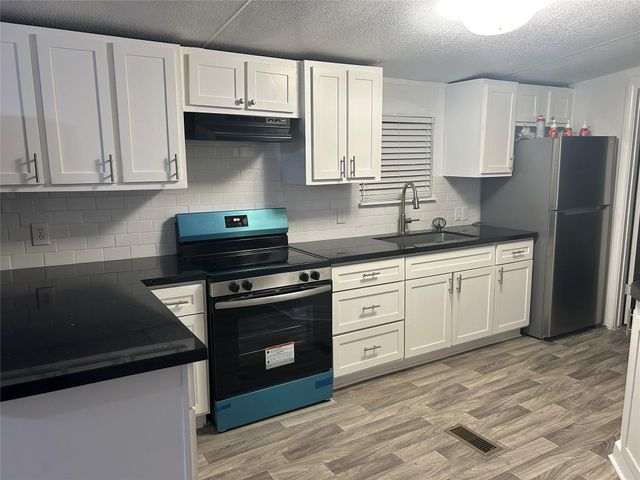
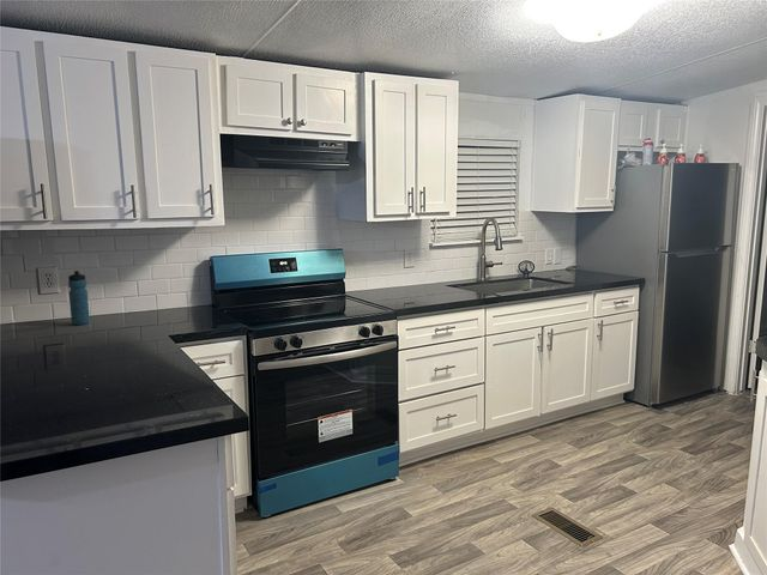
+ water bottle [67,270,91,326]
